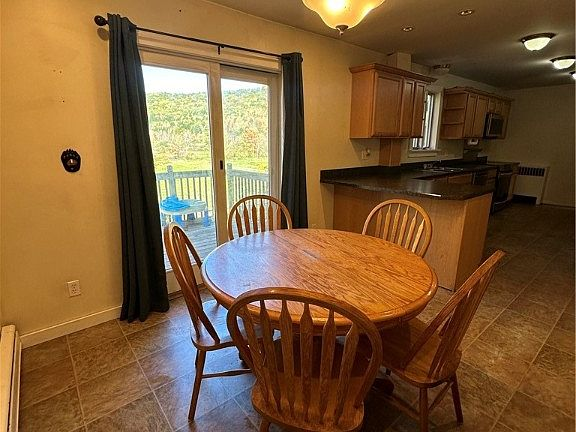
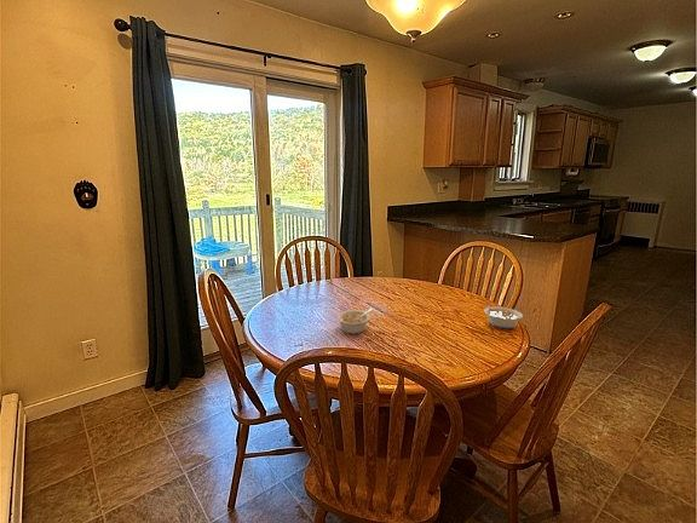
+ legume [336,308,374,335]
+ legume [482,301,524,329]
